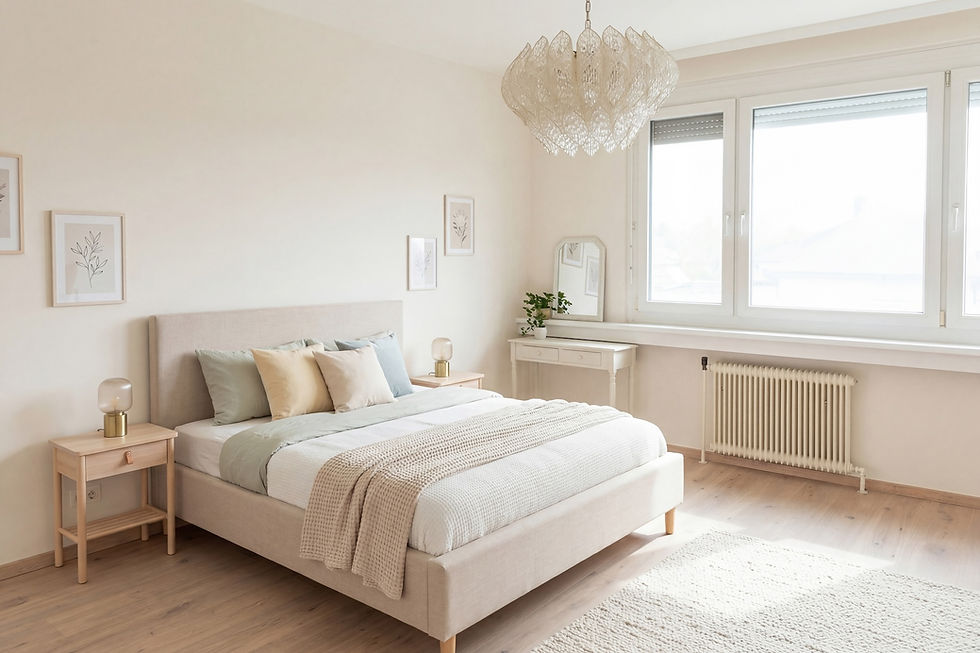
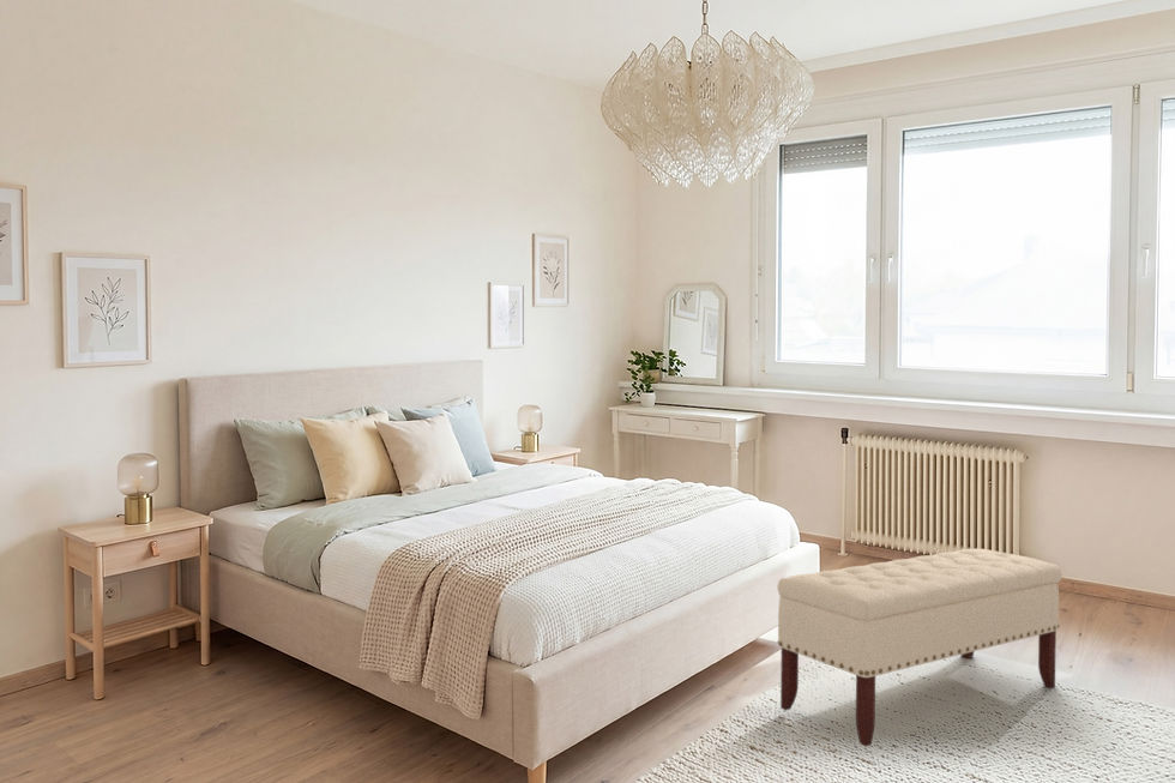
+ bench [776,548,1063,748]
